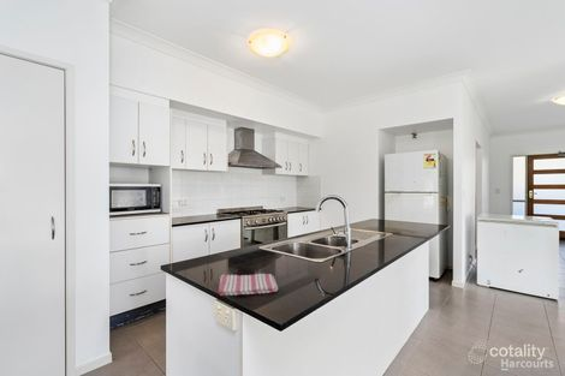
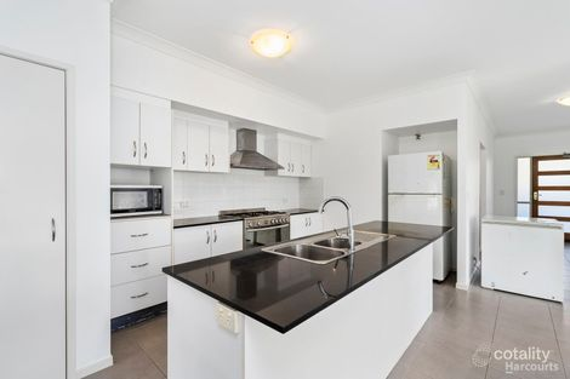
- dish towel [218,273,279,297]
